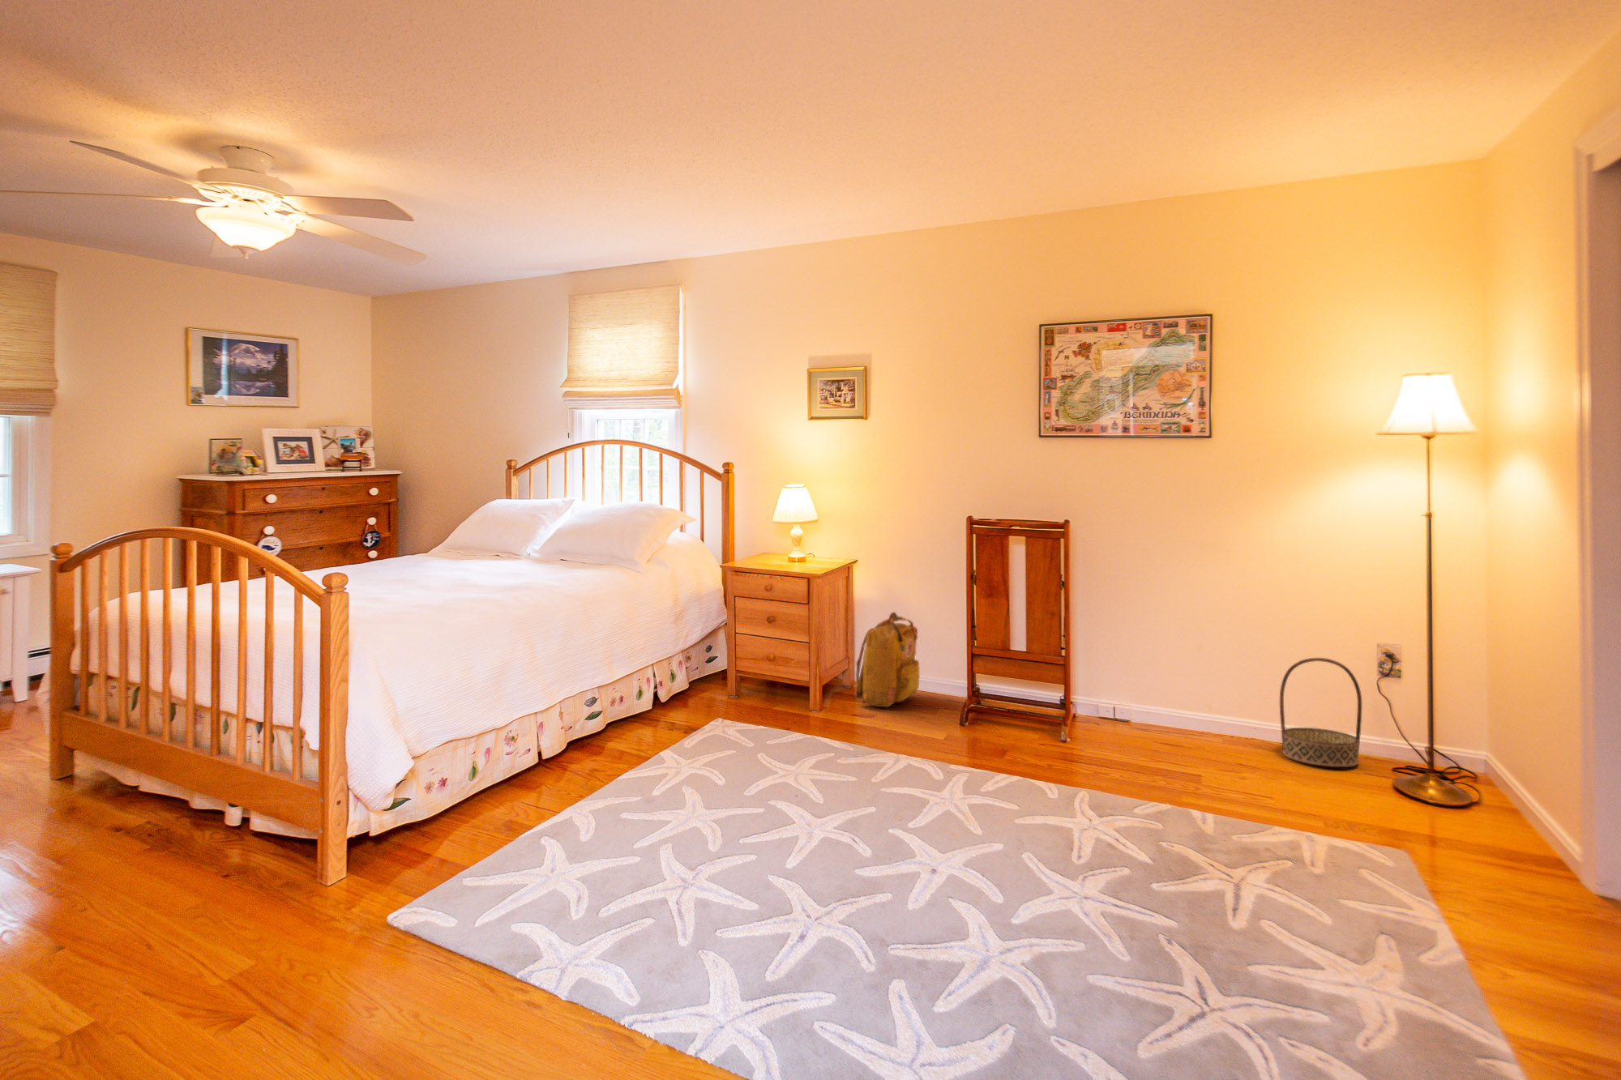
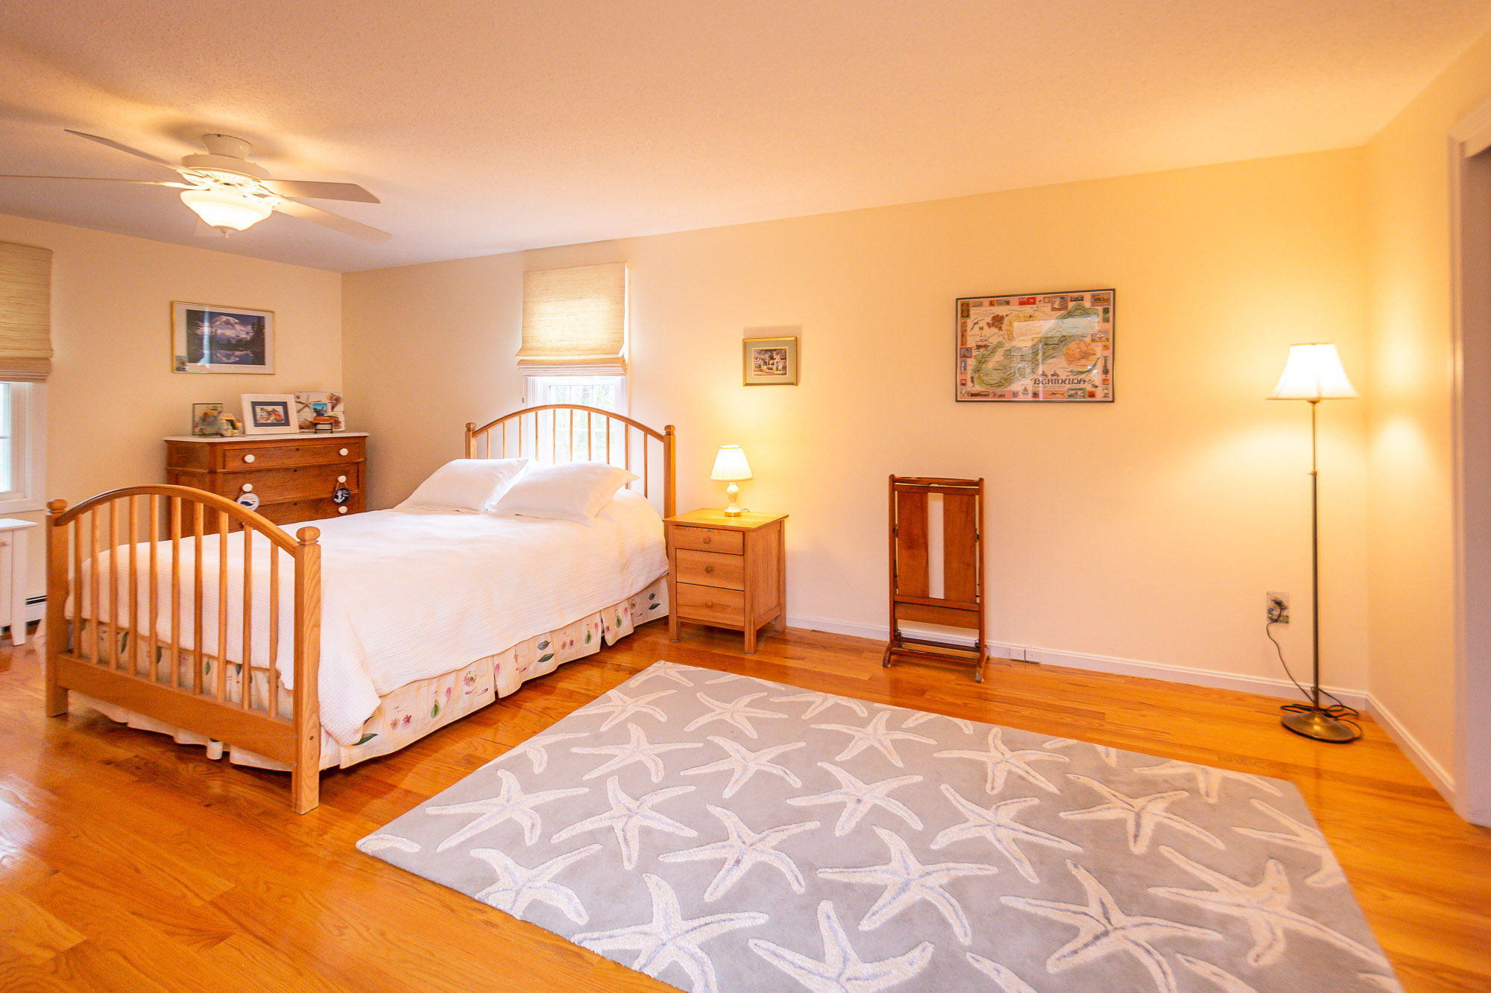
- basket [1279,657,1362,768]
- backpack [854,611,921,708]
